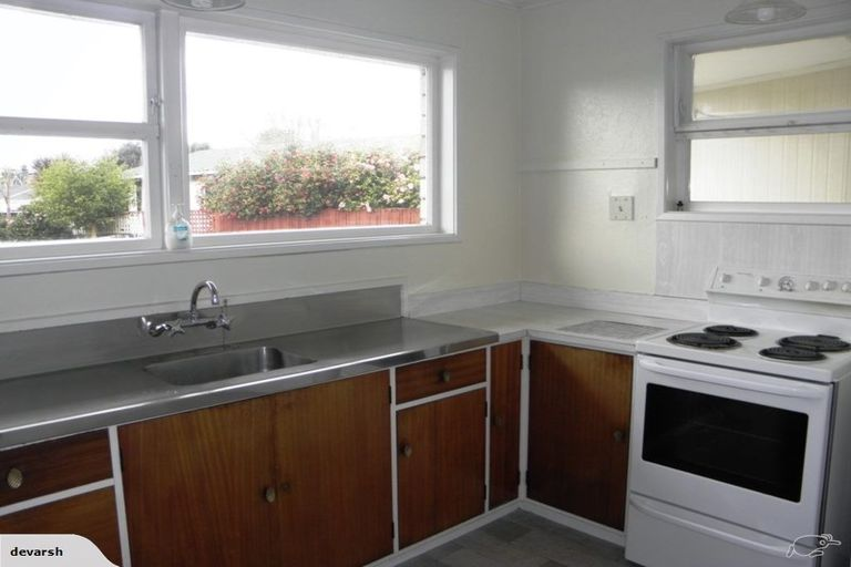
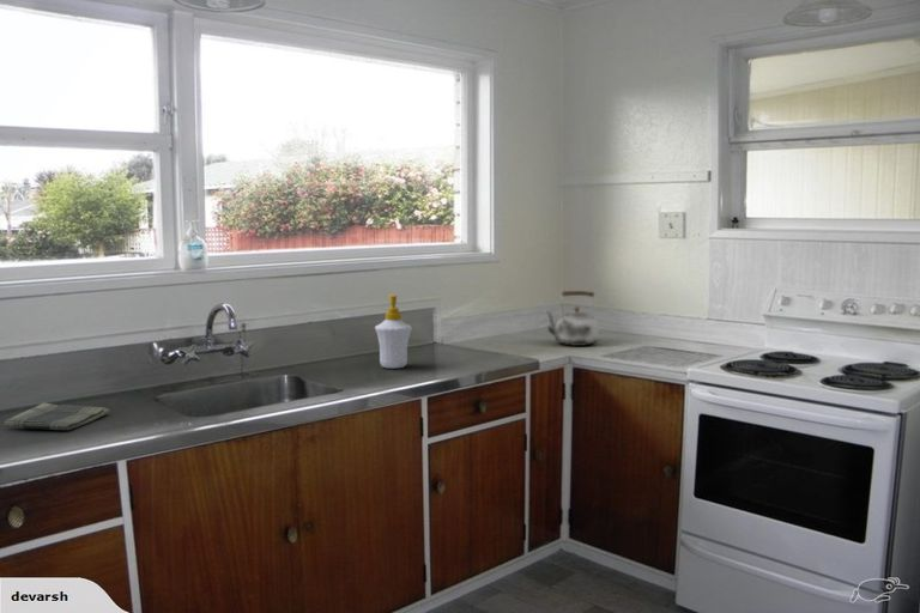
+ soap bottle [374,293,413,370]
+ dish towel [2,401,110,431]
+ kettle [545,290,600,347]
